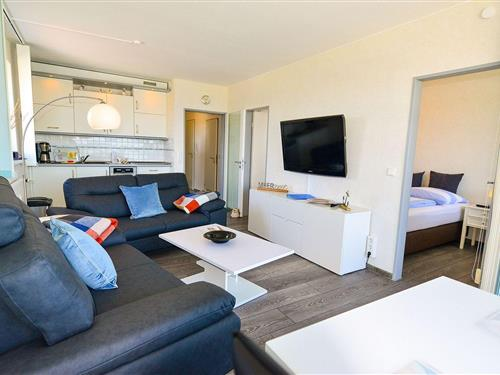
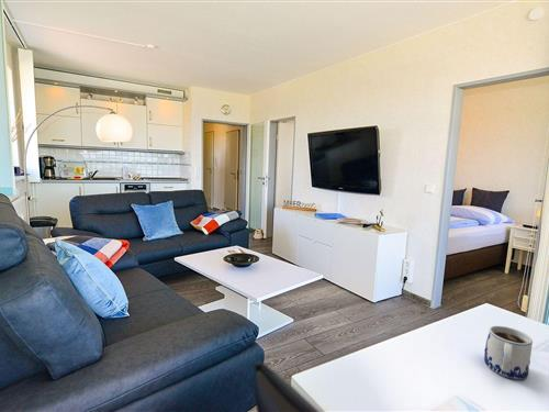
+ mug [483,325,534,380]
